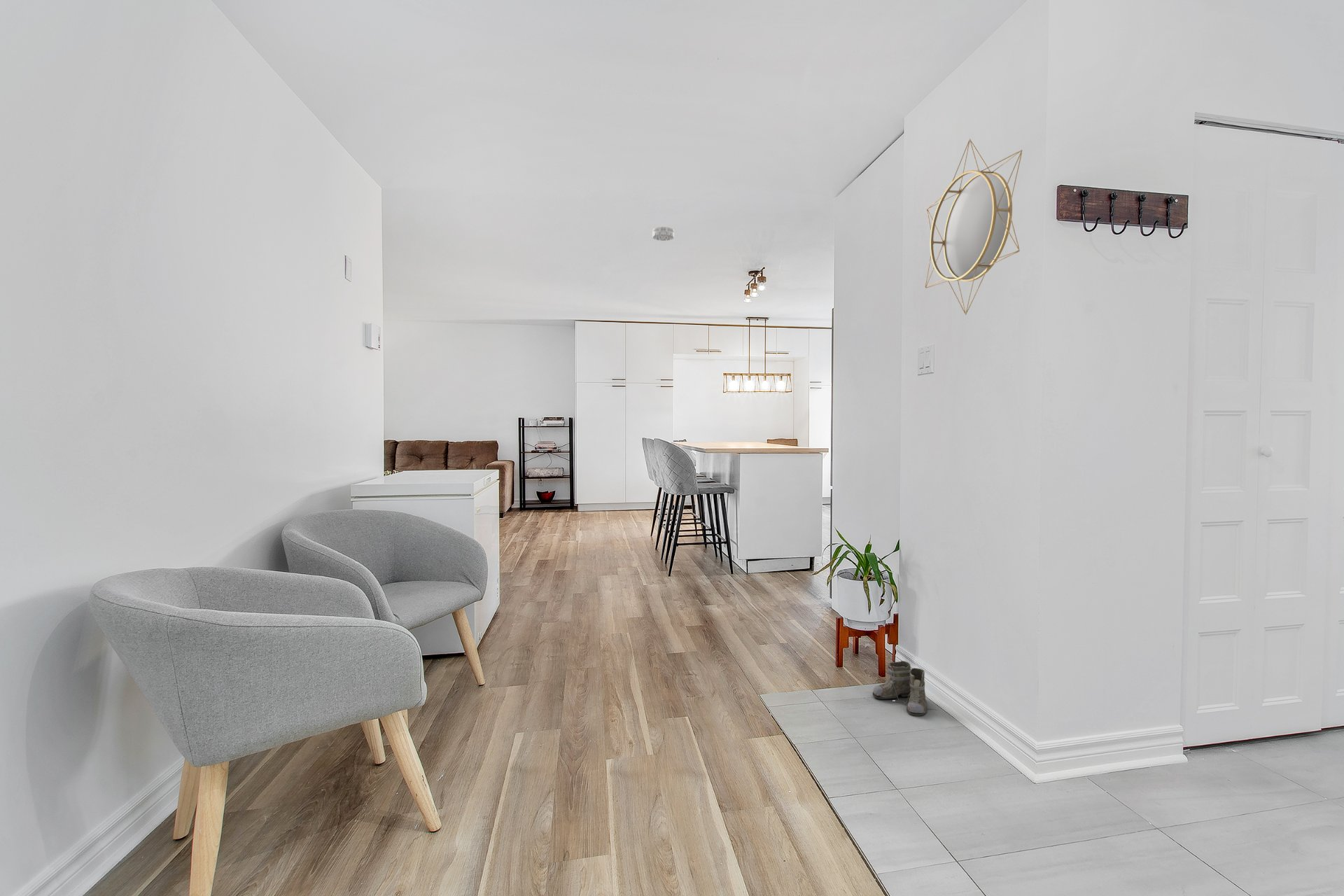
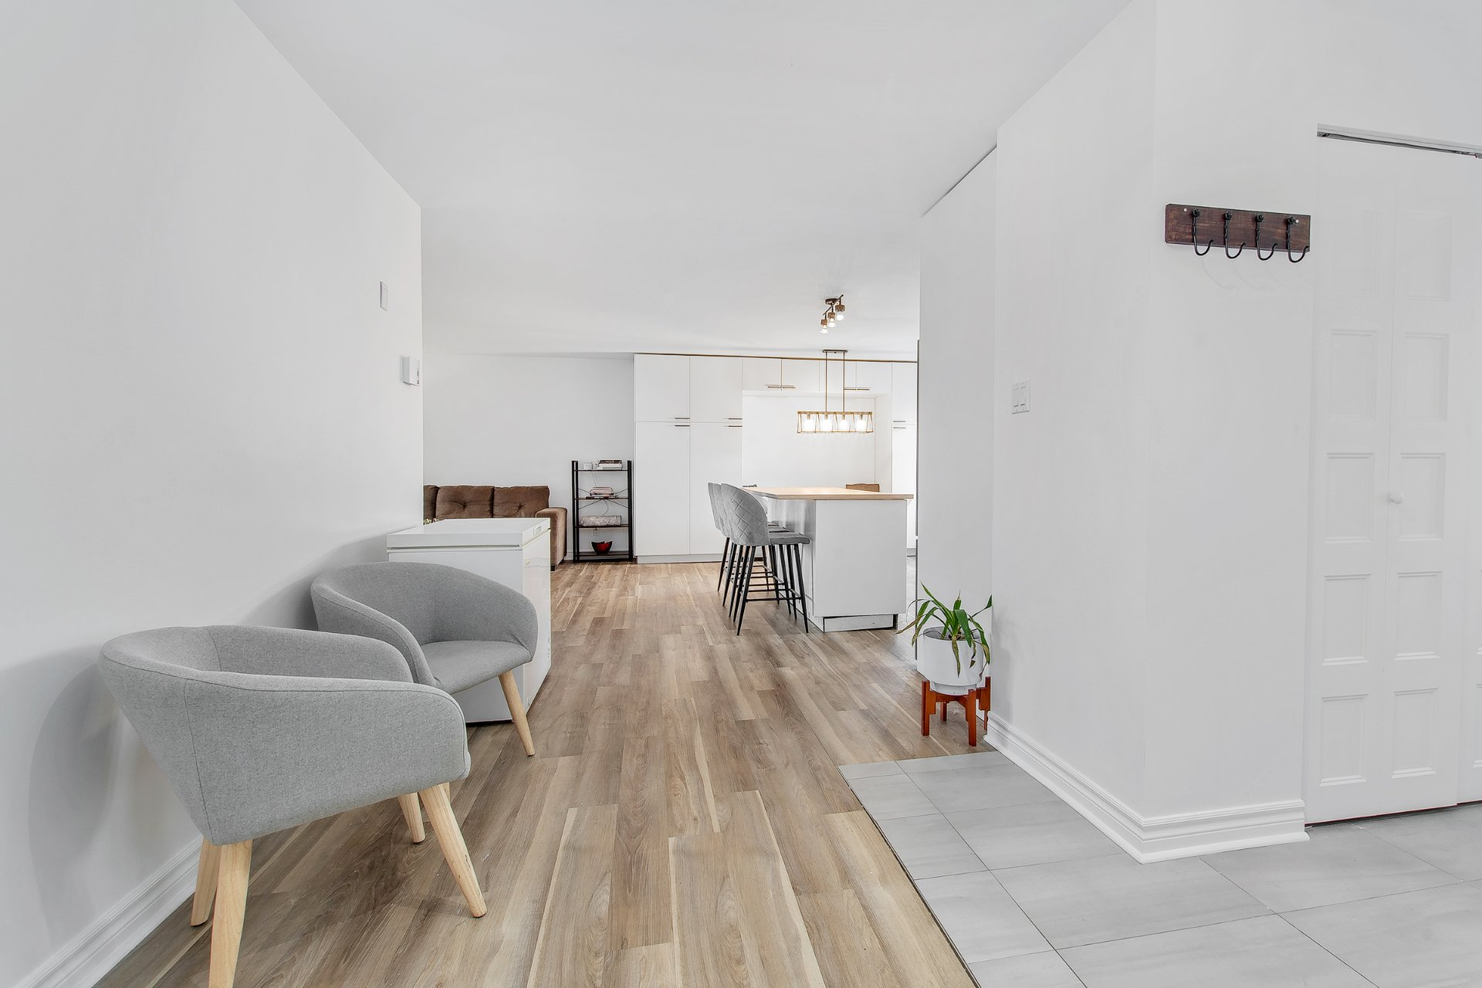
- boots [872,660,938,717]
- smoke detector [652,226,675,241]
- home mirror [925,139,1023,316]
